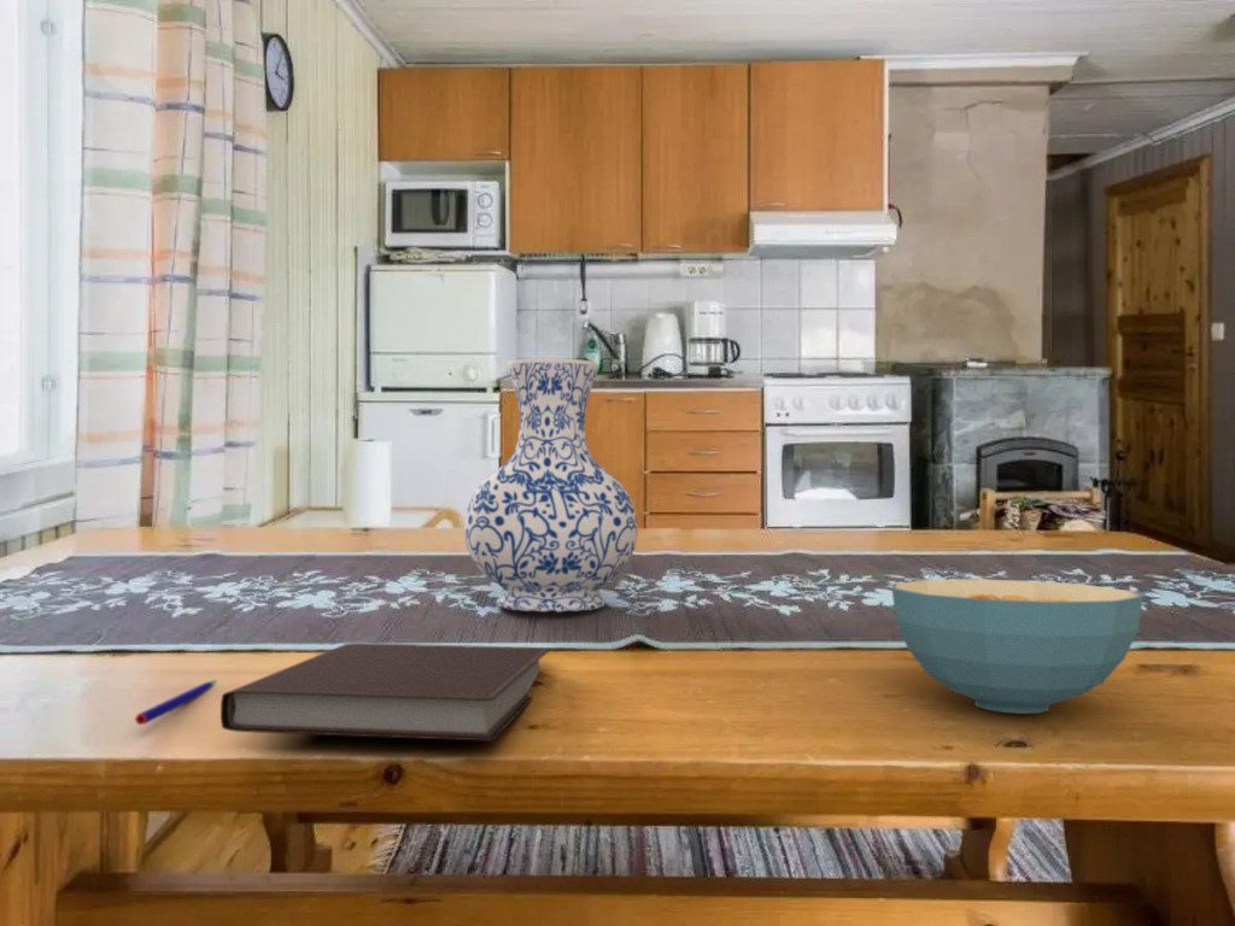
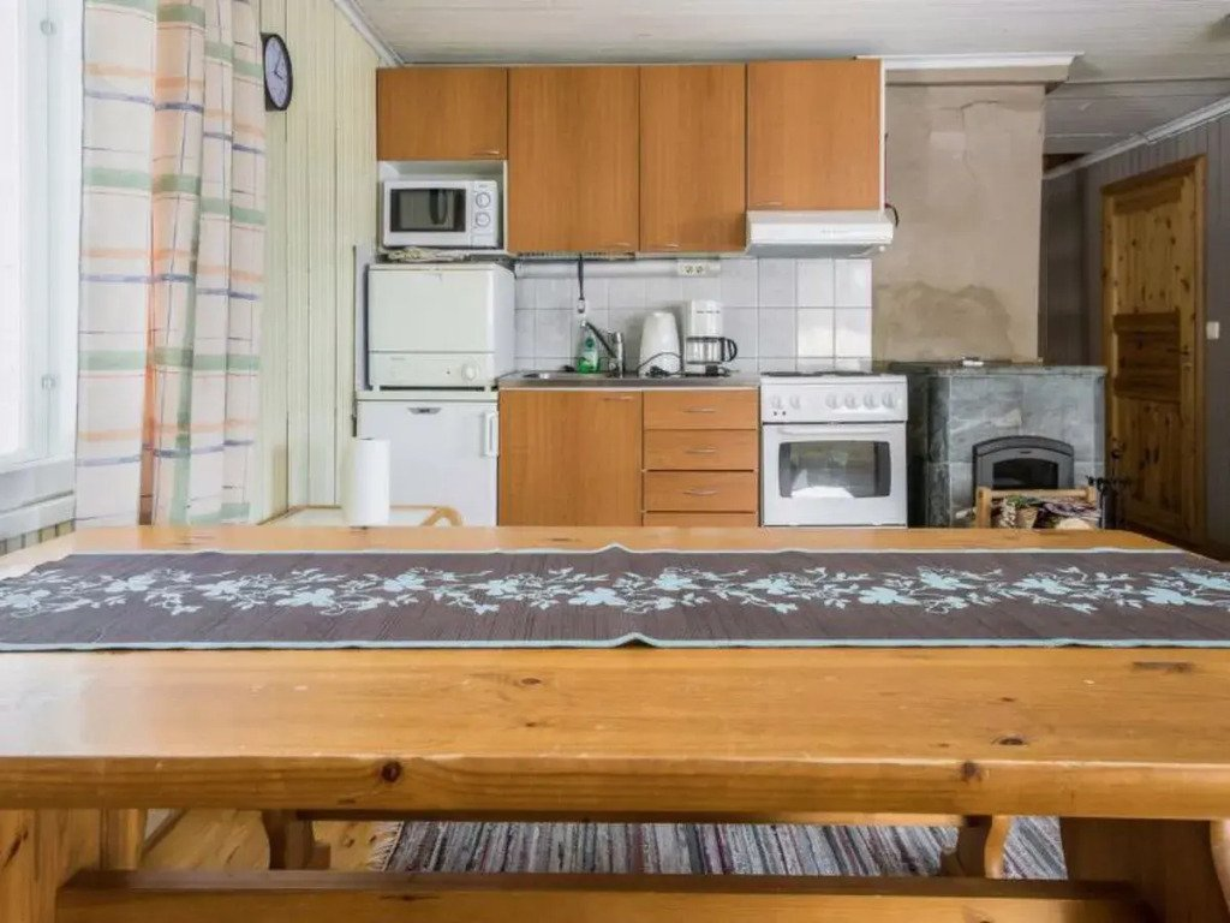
- cereal bowl [891,579,1145,715]
- pen [134,679,217,726]
- vase [463,357,639,613]
- notebook [220,641,552,743]
